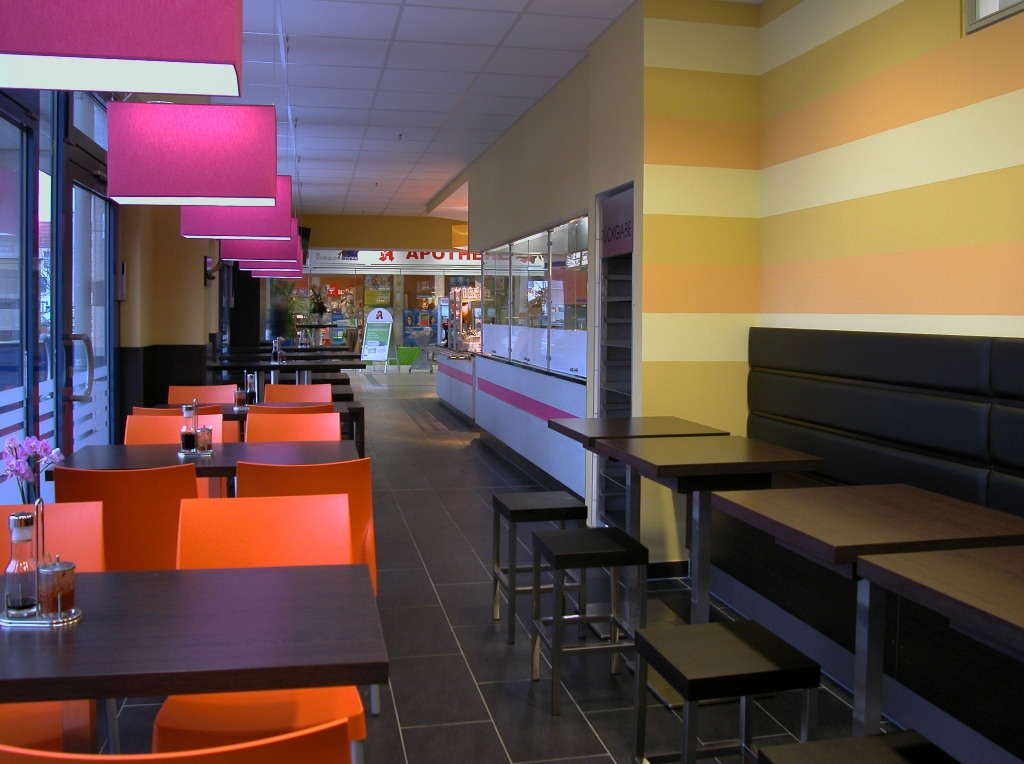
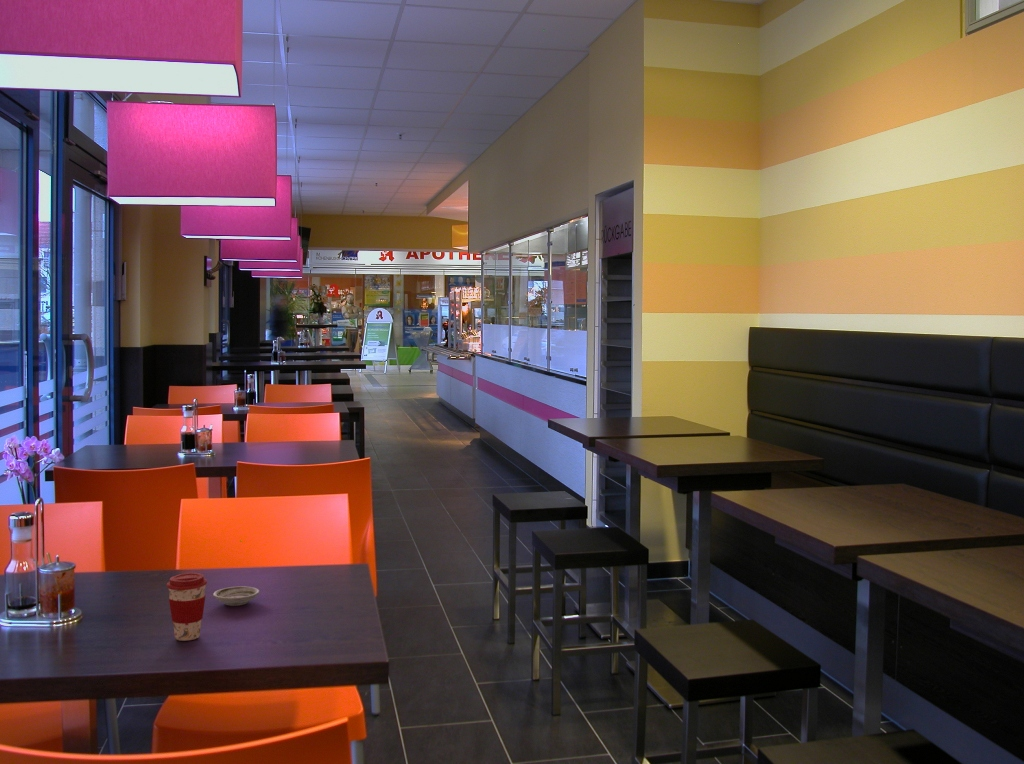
+ coffee cup [166,572,208,642]
+ saucer [212,585,260,607]
